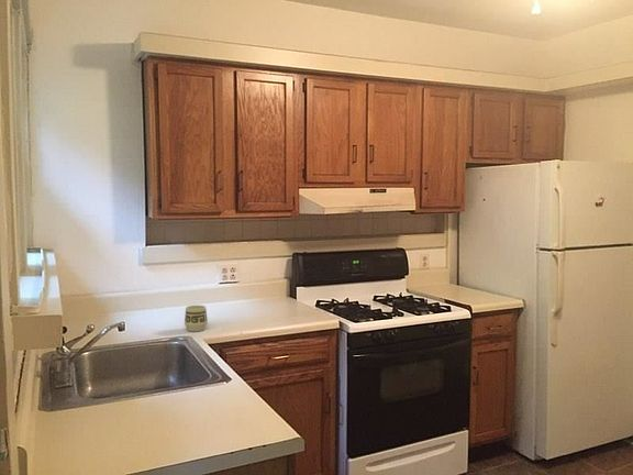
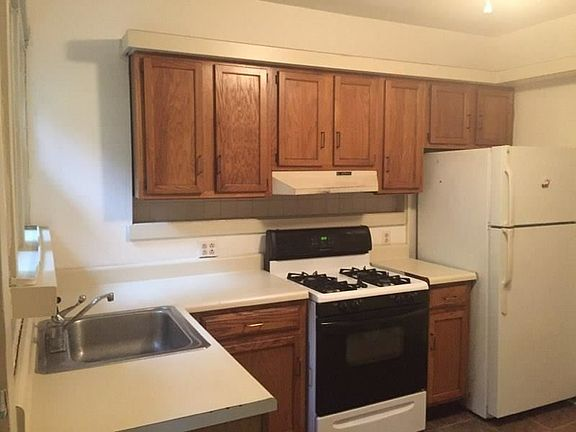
- cup [184,305,209,333]
